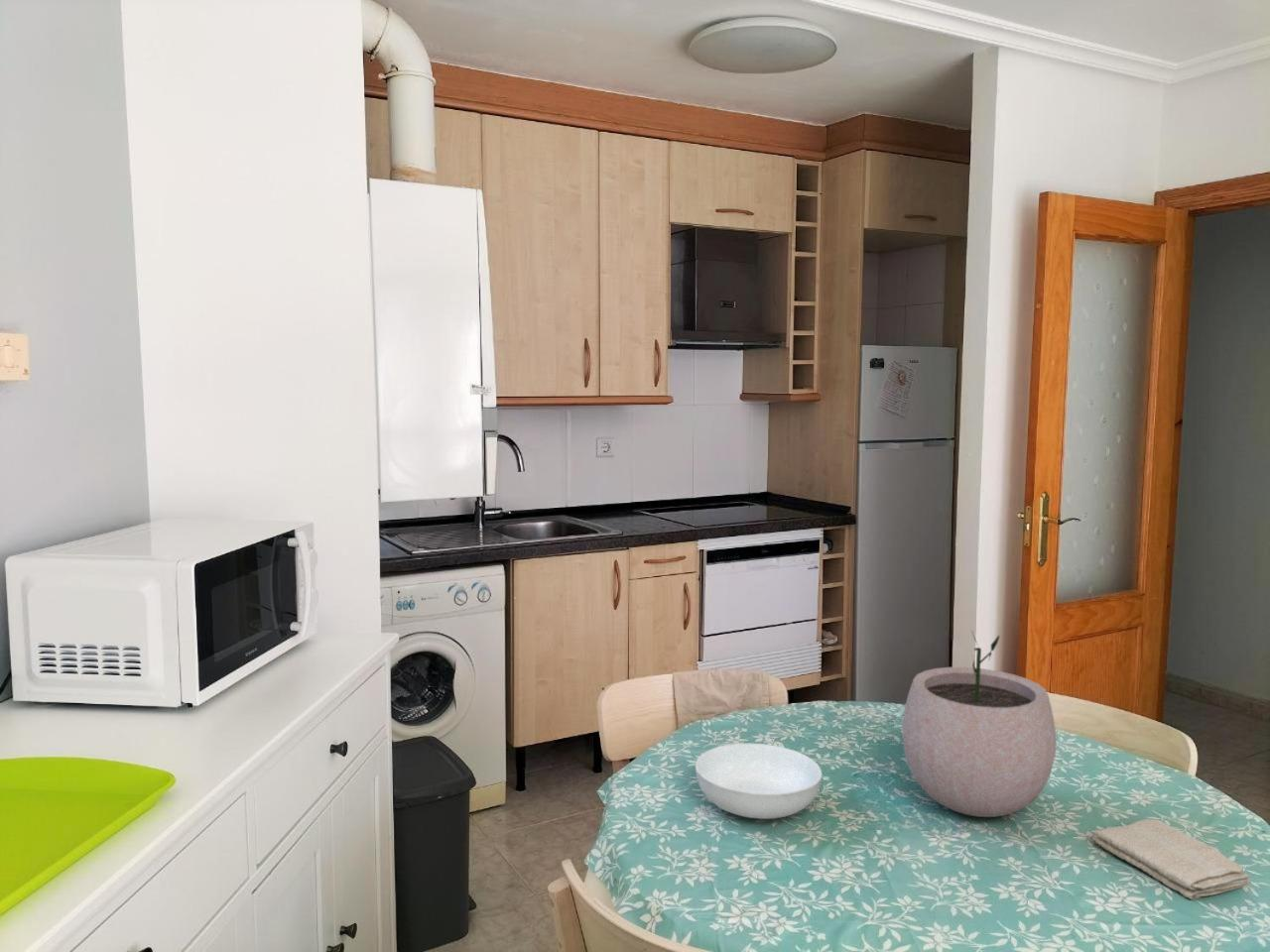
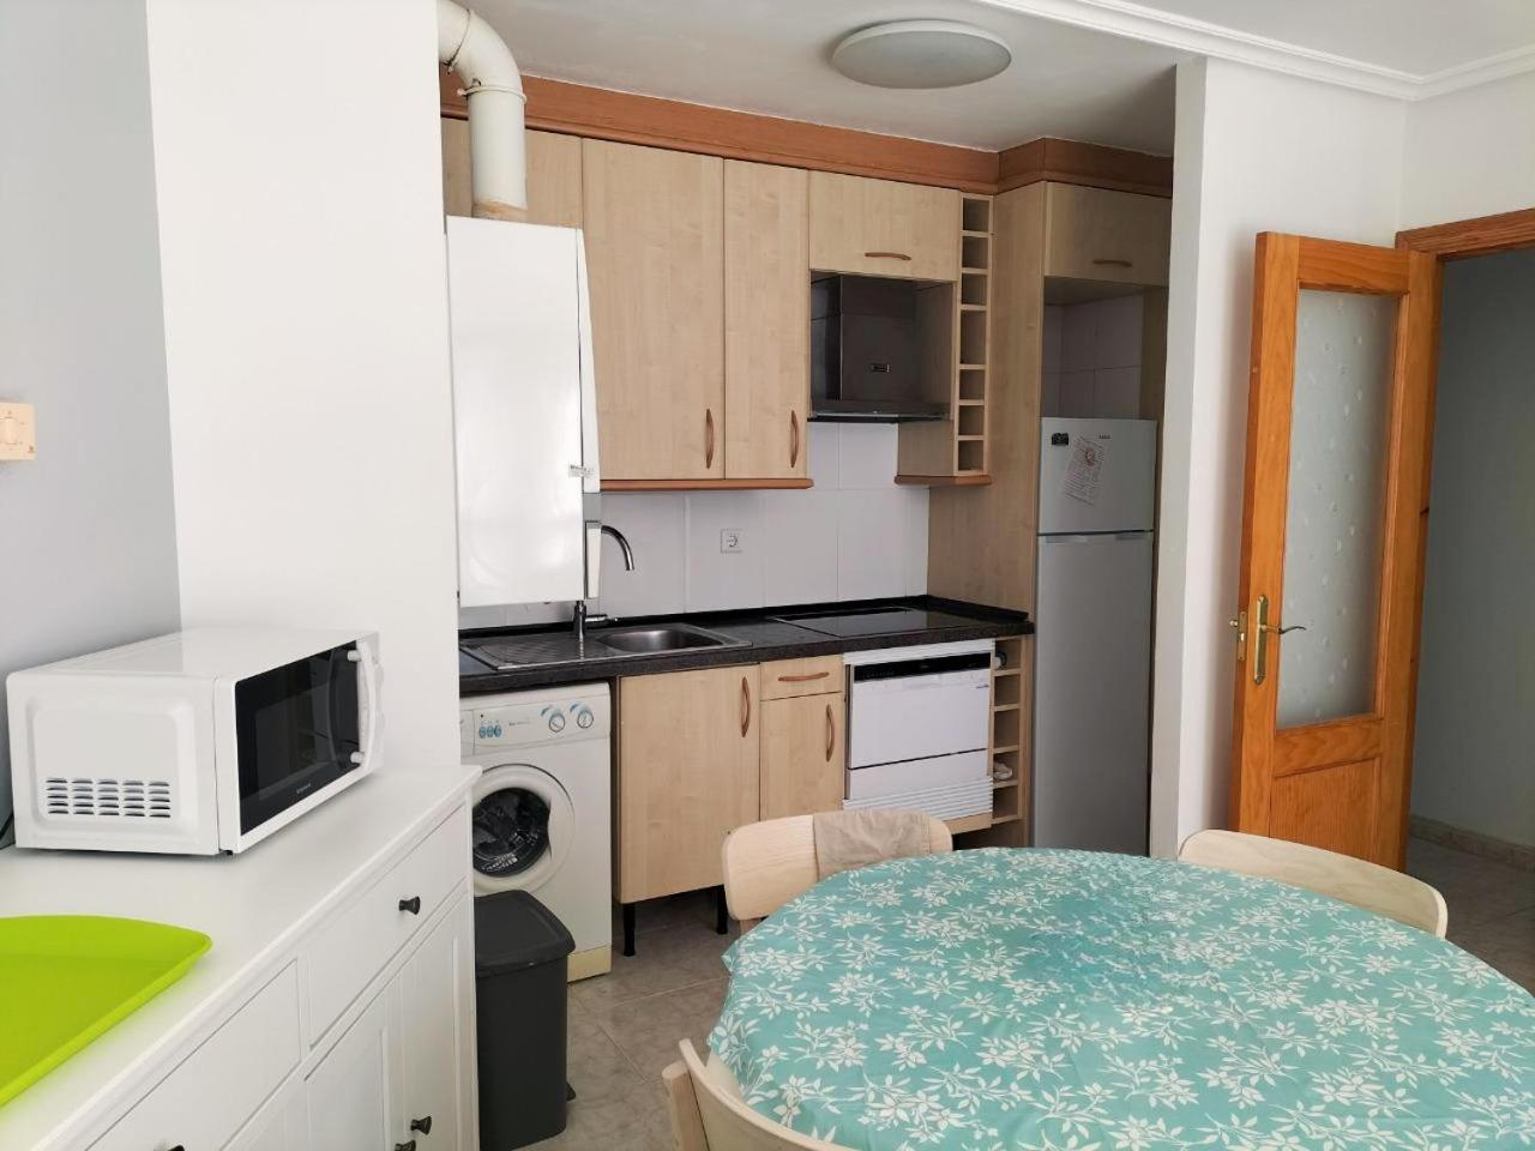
- washcloth [1091,818,1251,900]
- serving bowl [695,743,824,820]
- plant pot [901,629,1057,818]
